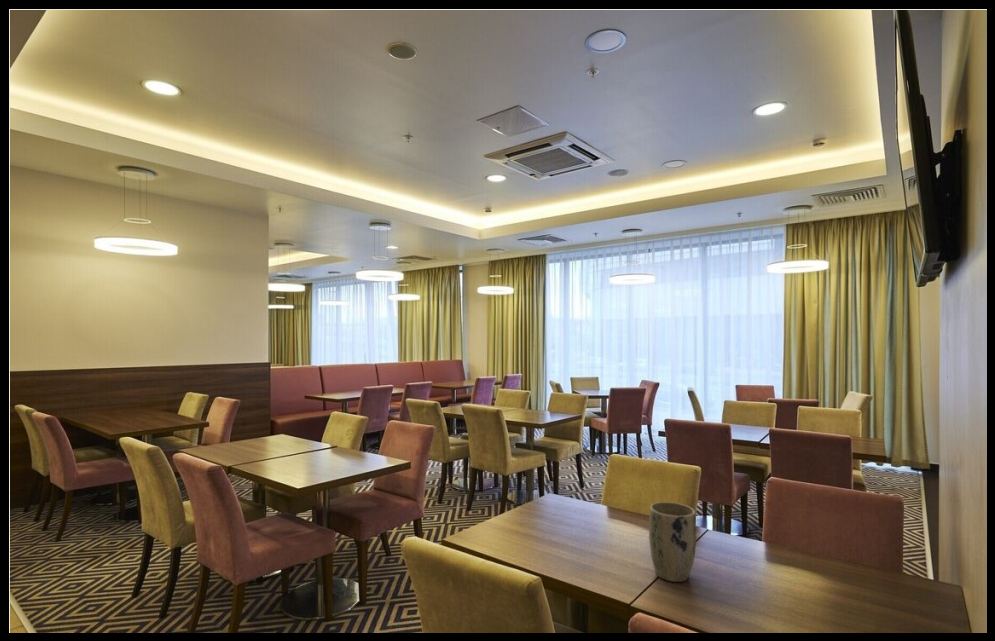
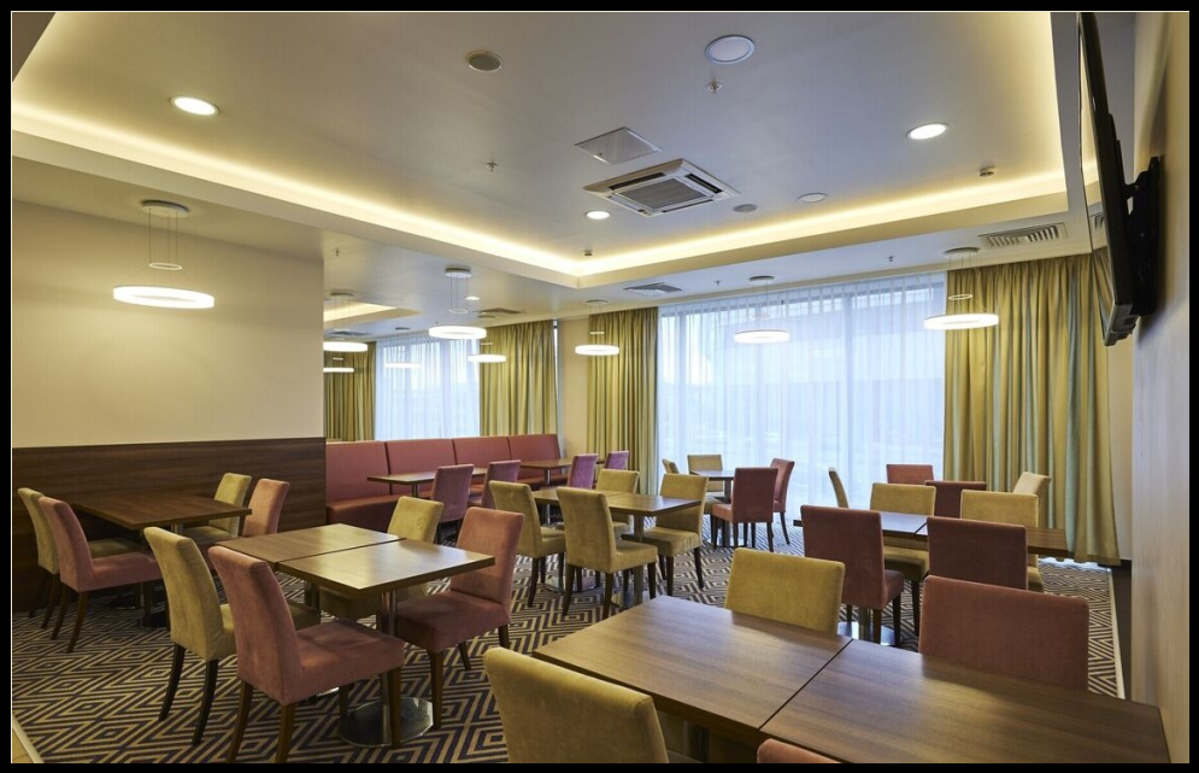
- plant pot [648,501,697,583]
